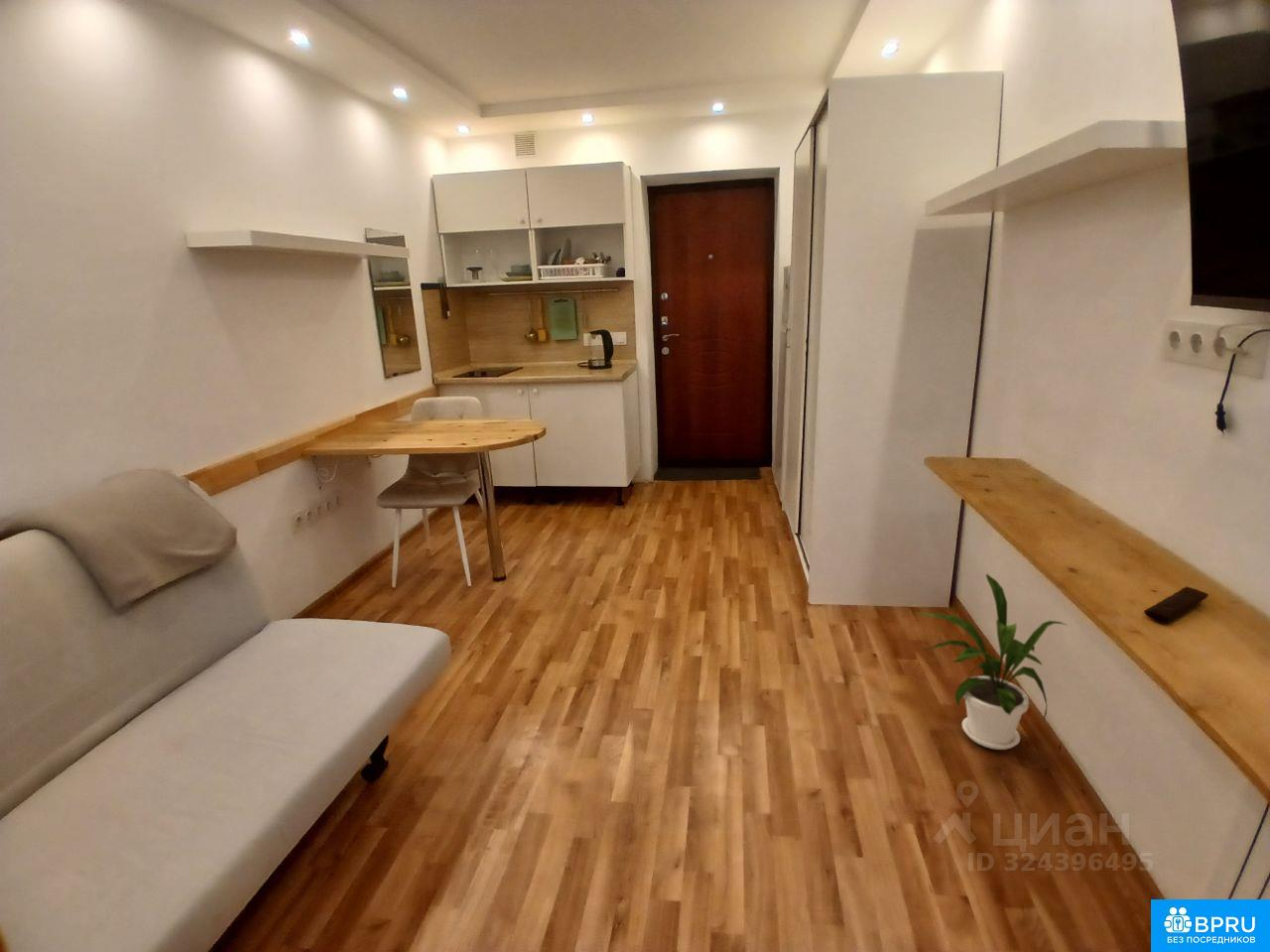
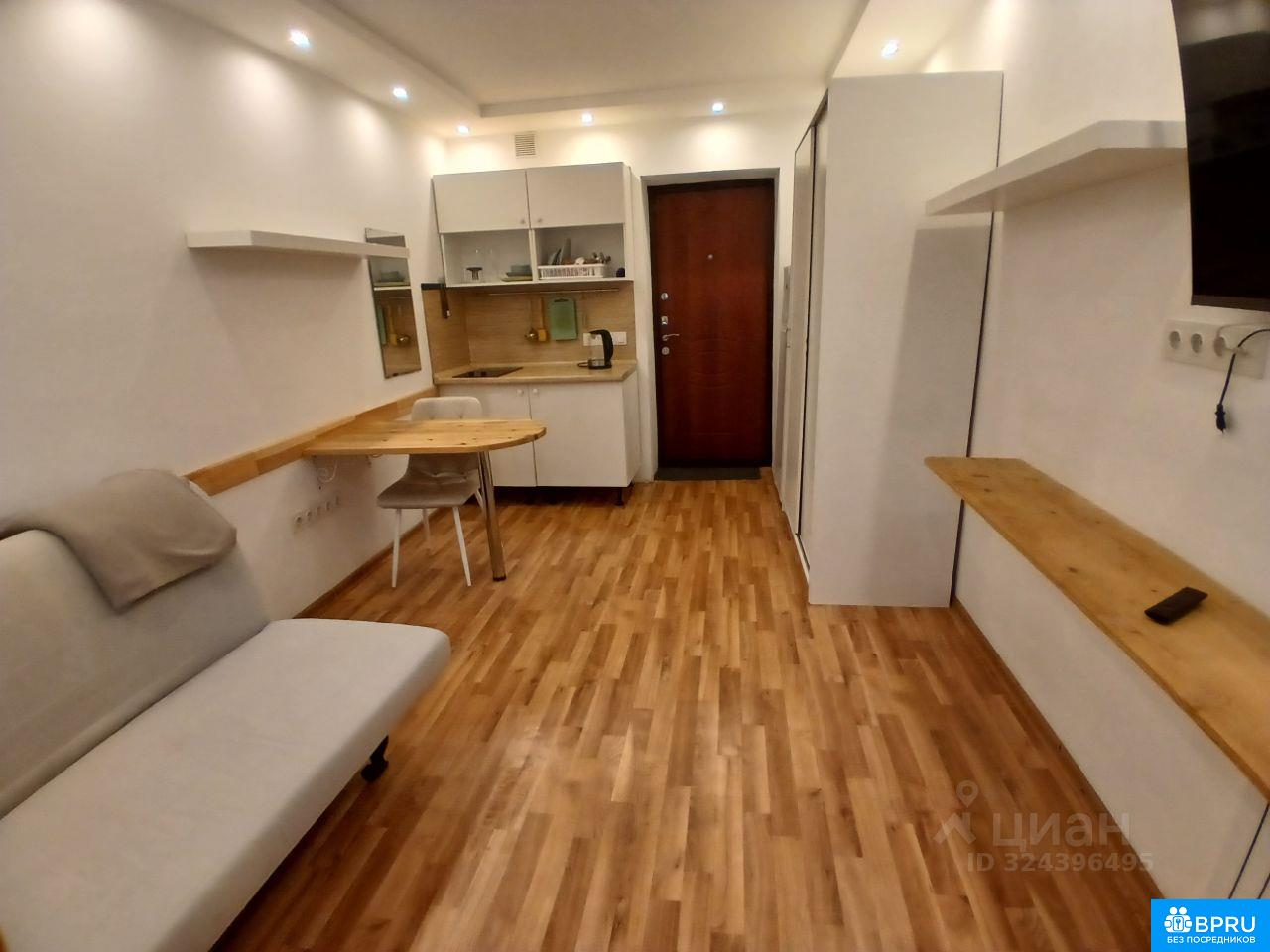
- house plant [914,572,1069,751]
